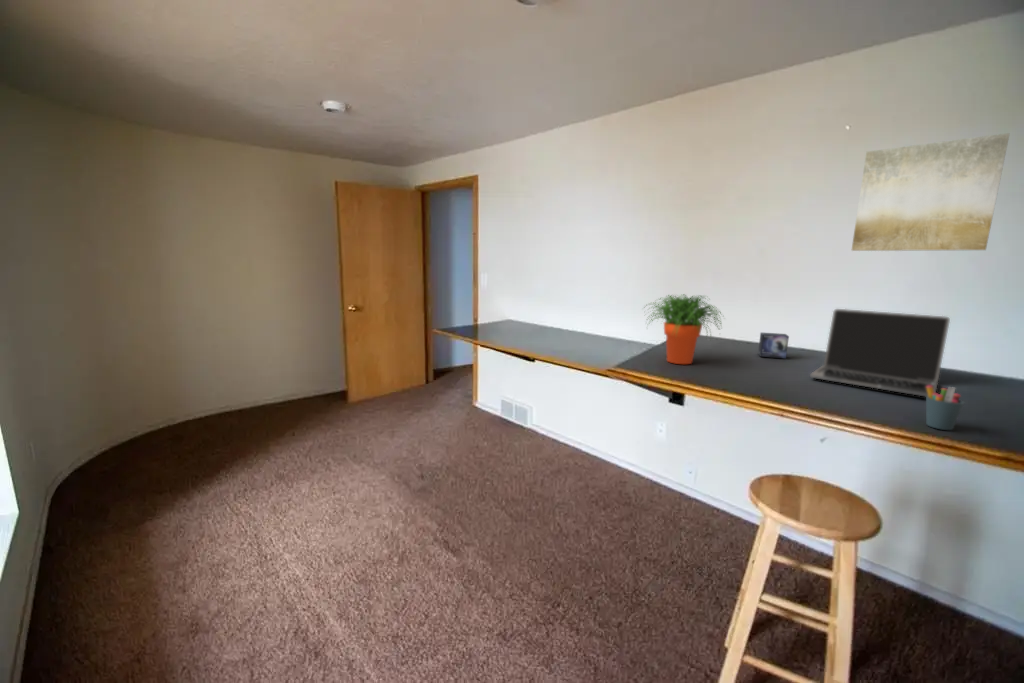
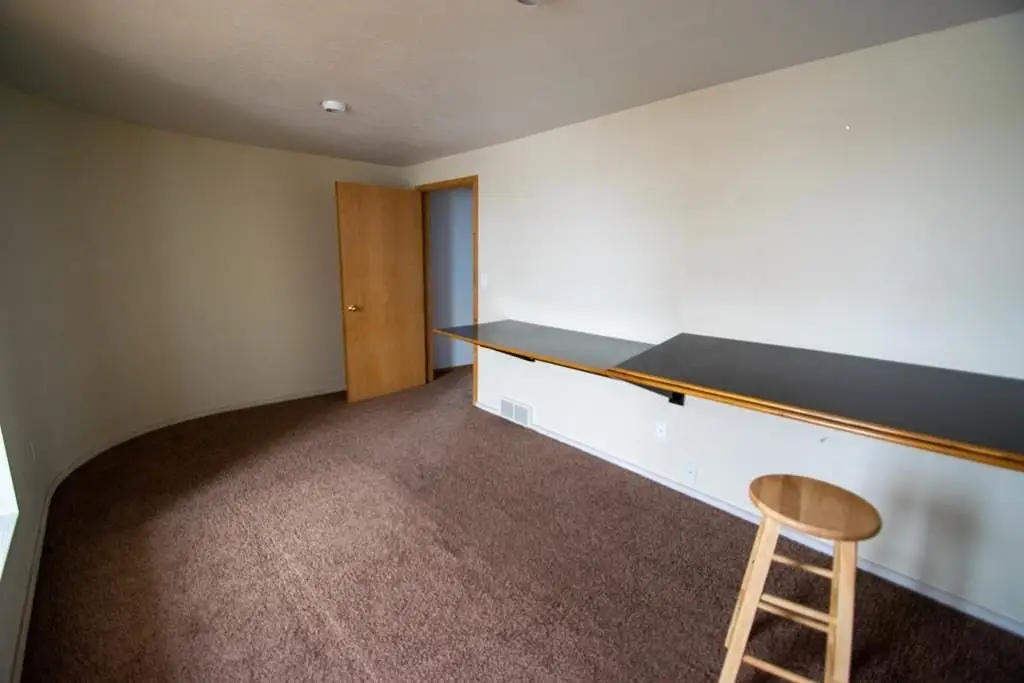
- potted plant [641,293,727,365]
- wall art [851,132,1010,252]
- small box [757,331,790,360]
- laptop [809,308,951,398]
- pen holder [925,385,965,431]
